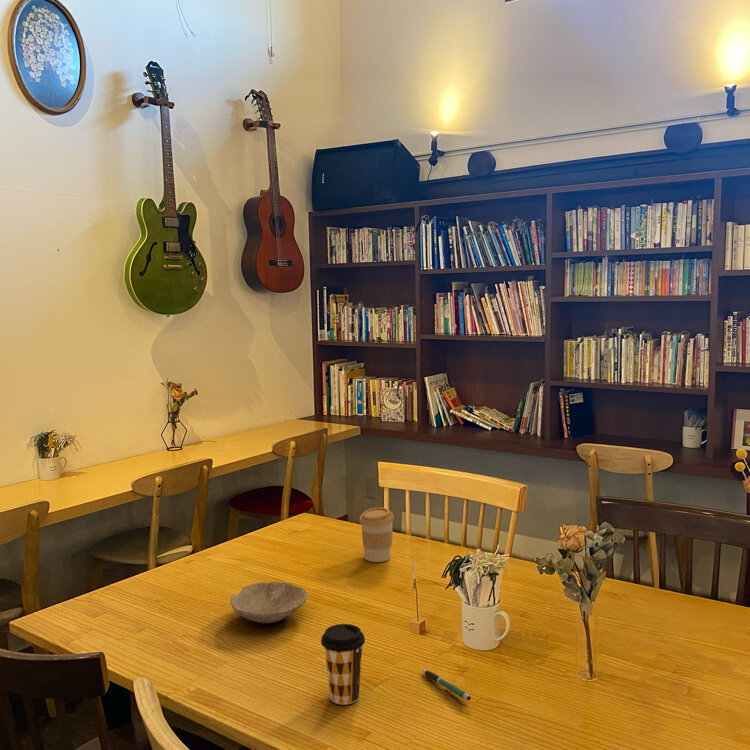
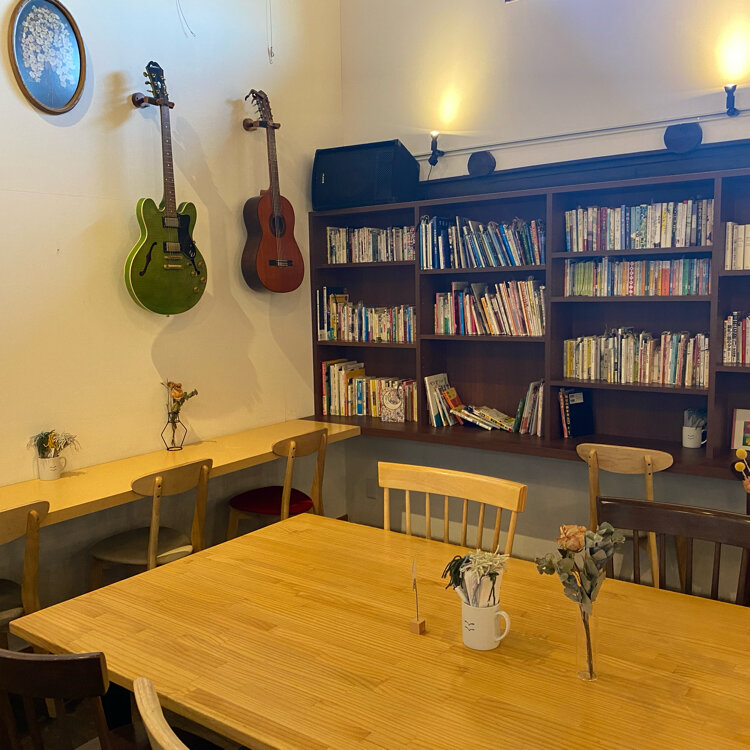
- bowl [230,581,309,624]
- coffee cup [320,623,366,706]
- coffee cup [358,507,395,563]
- pen [421,668,472,701]
